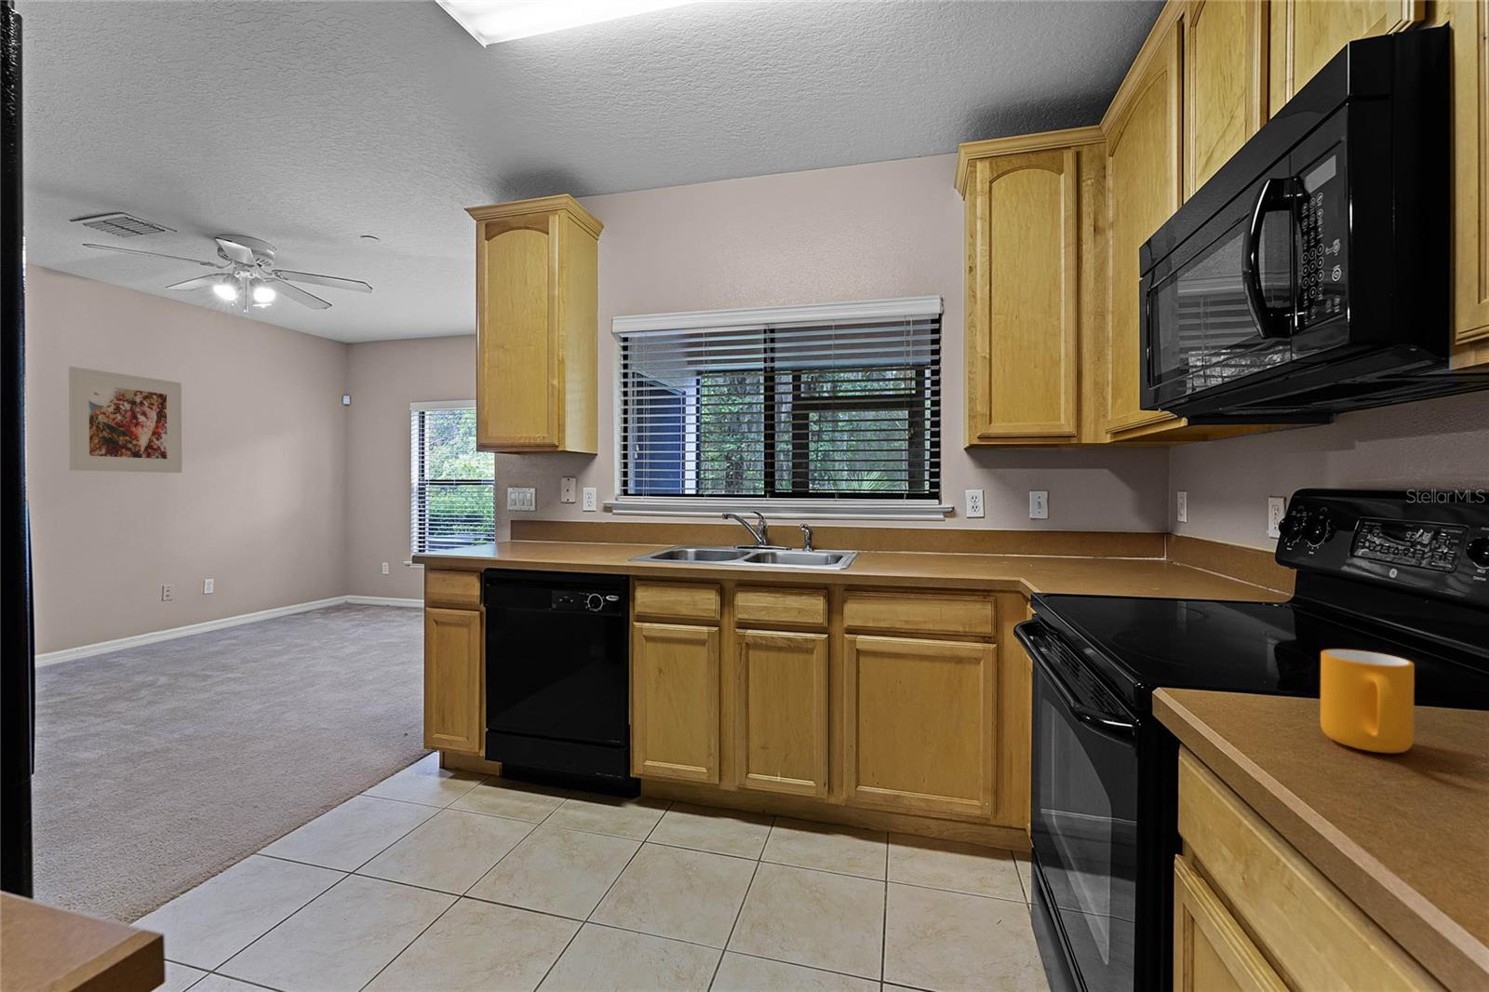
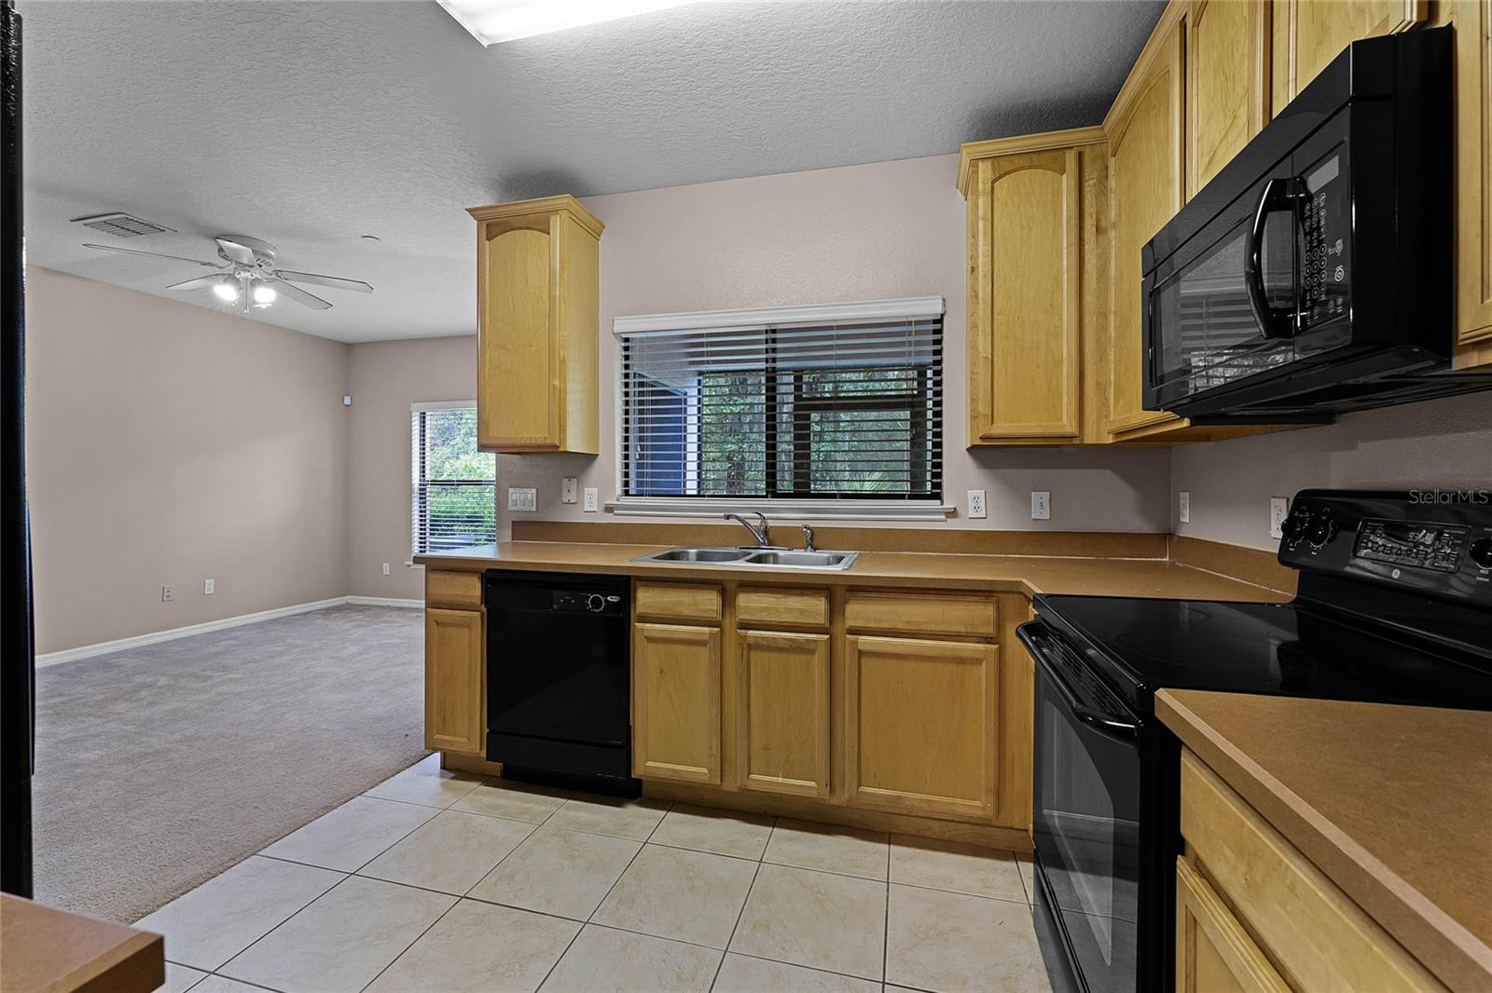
- mug [1320,649,1416,754]
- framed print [68,365,183,474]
